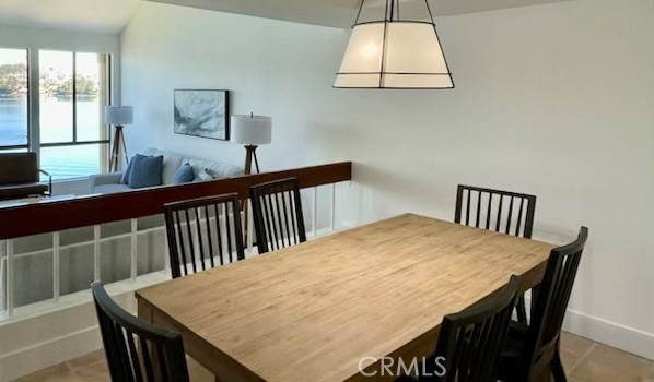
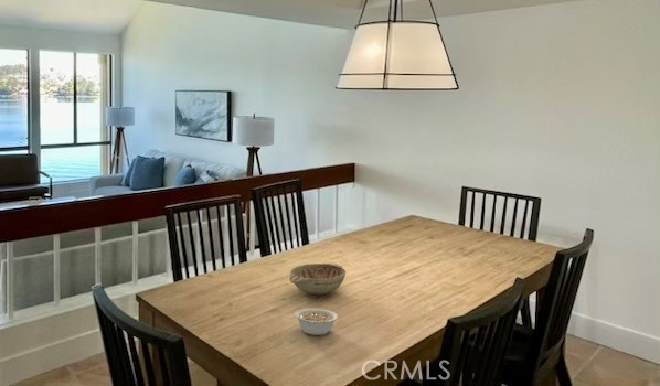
+ legume [294,308,339,336]
+ decorative bowl [288,262,347,296]
